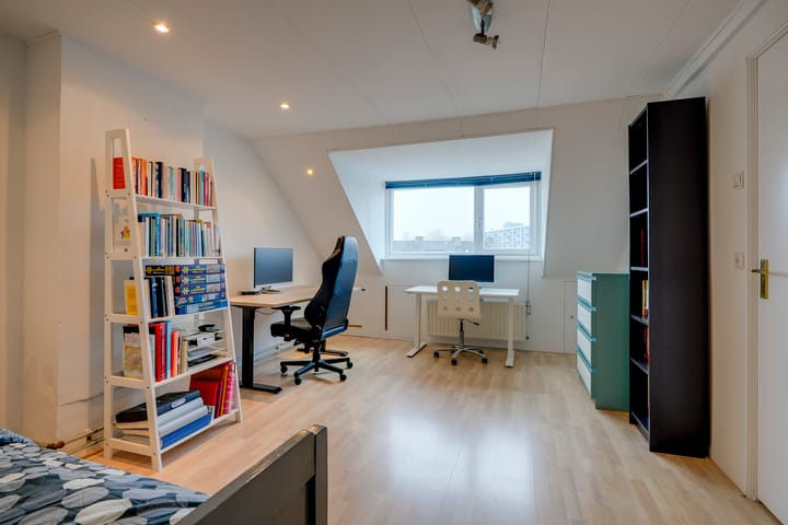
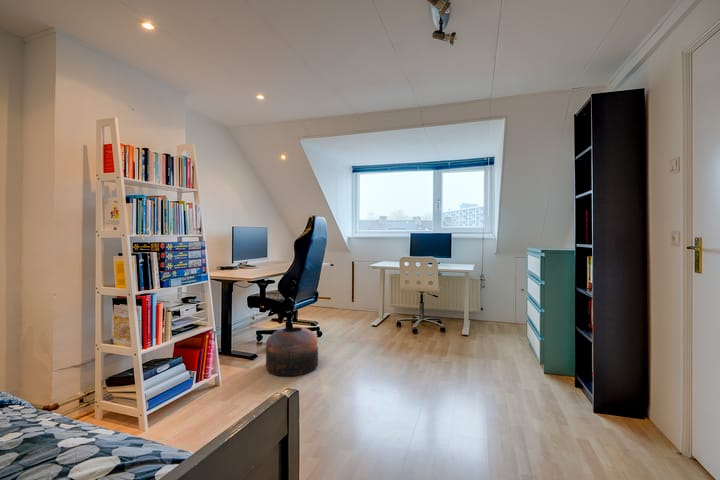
+ pouf [265,326,319,377]
